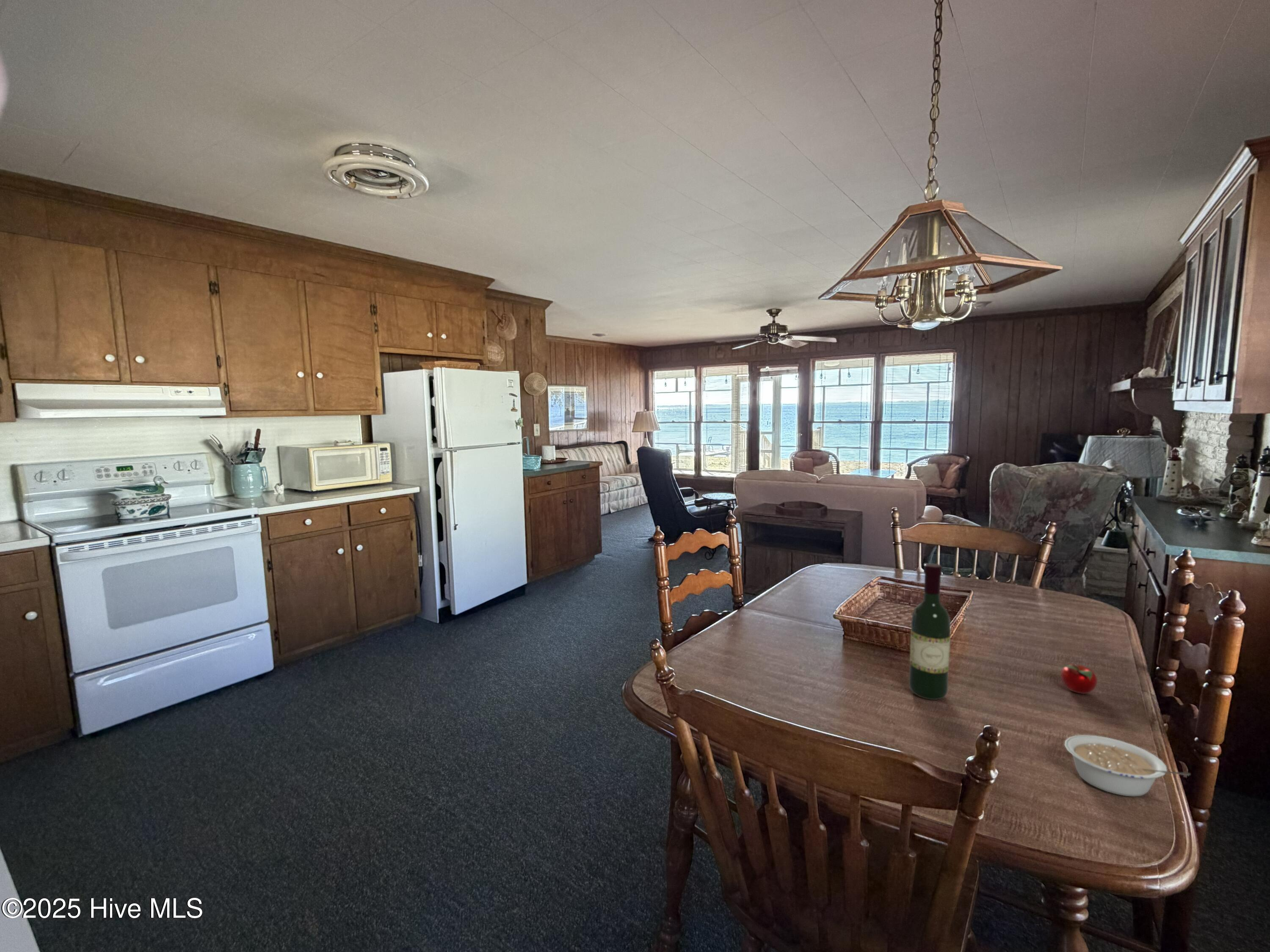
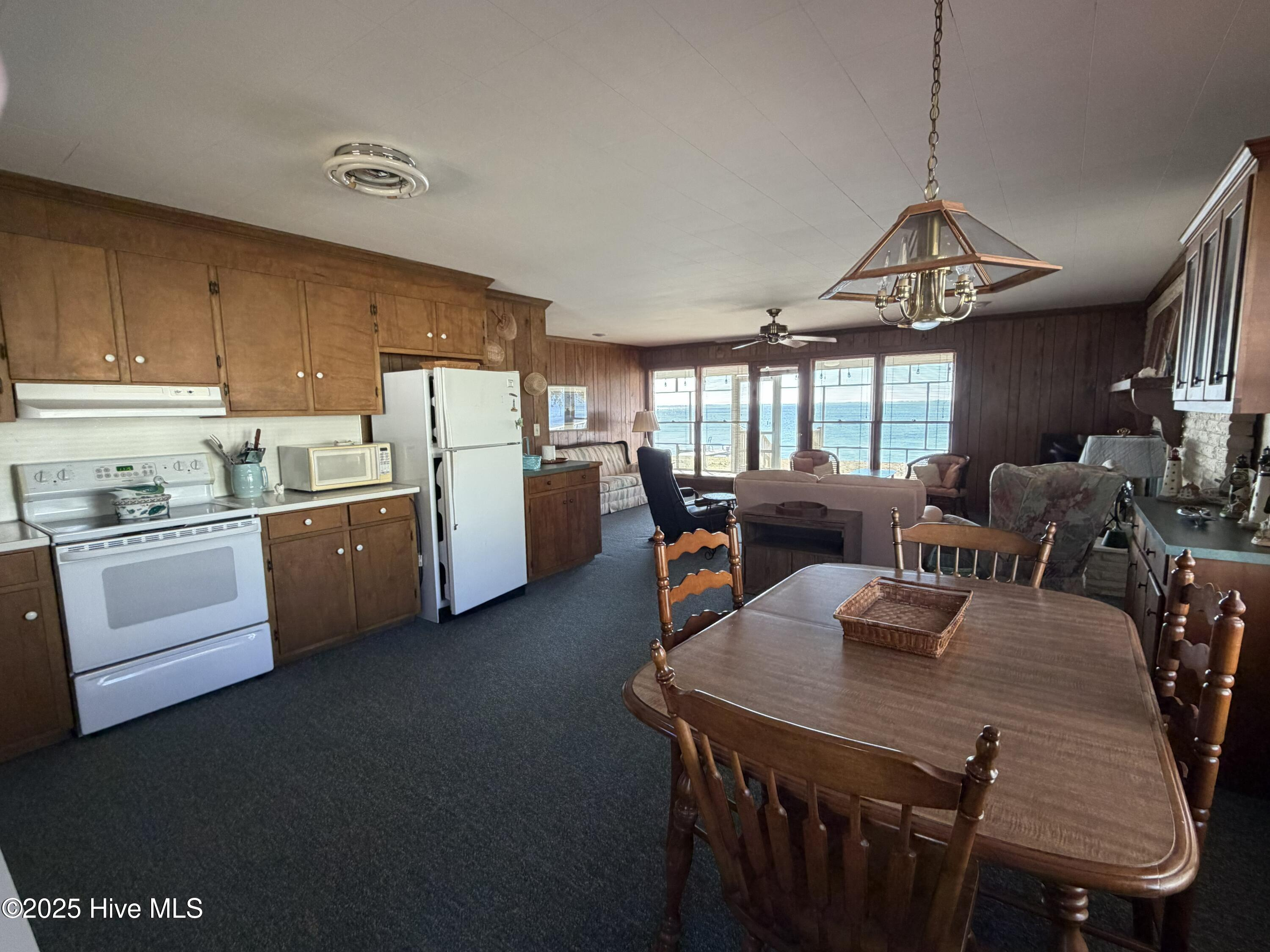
- legume [1064,735,1191,797]
- wine bottle [908,563,951,700]
- apple [1060,664,1098,694]
